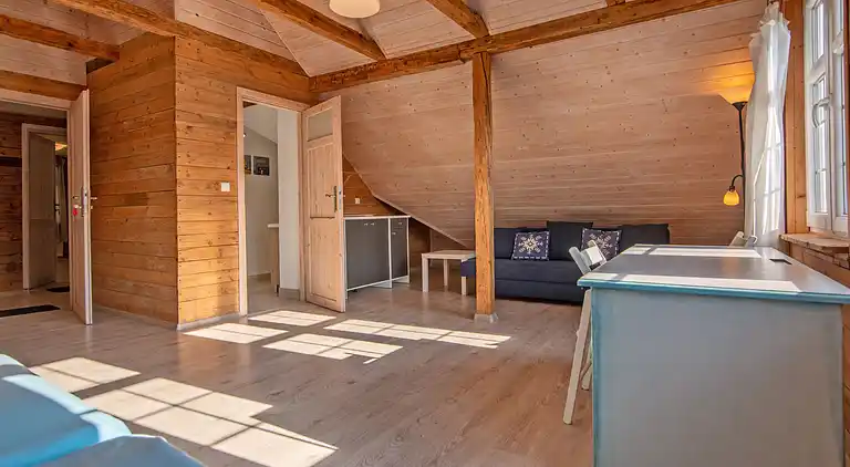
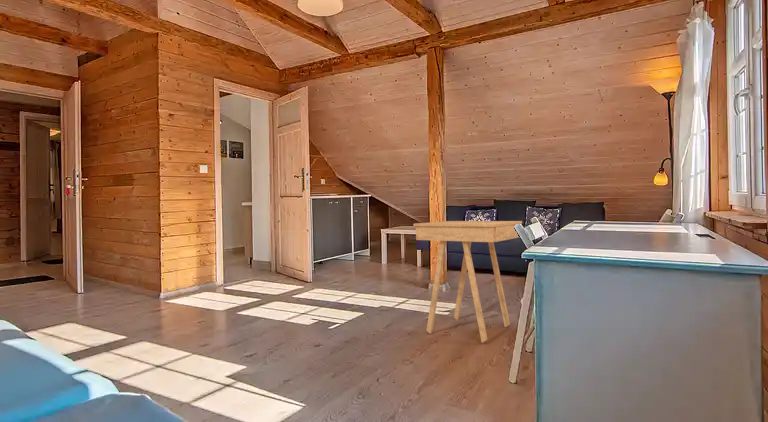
+ side table [412,220,523,343]
